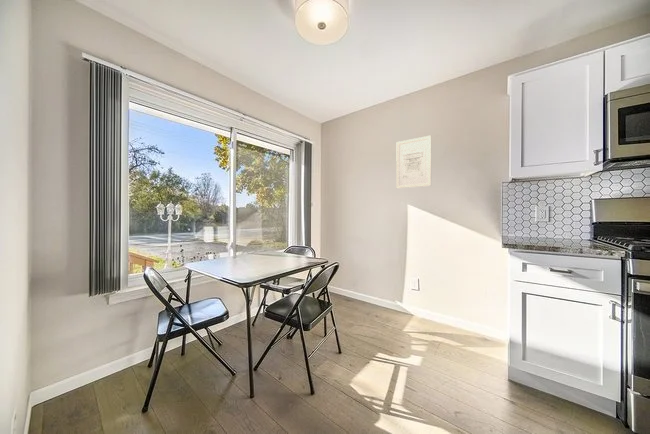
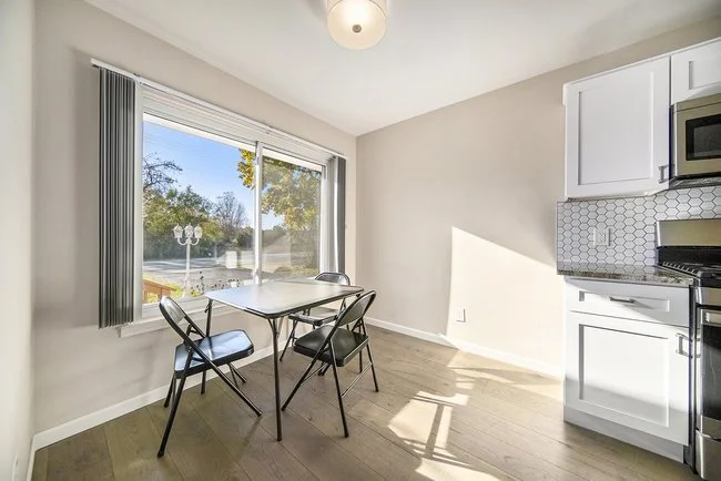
- wall art [395,134,432,189]
